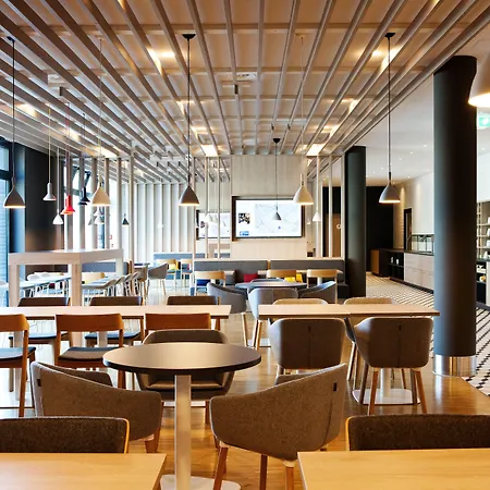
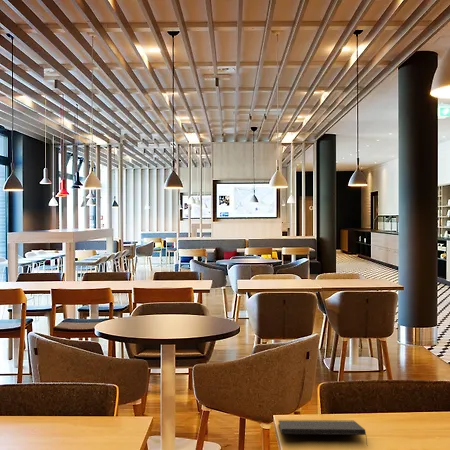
+ notepad [277,419,369,447]
